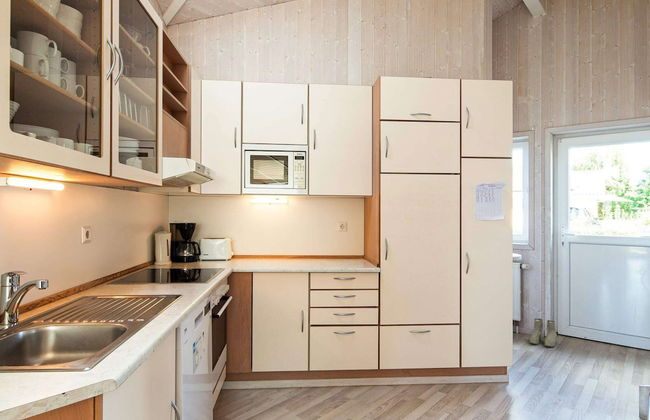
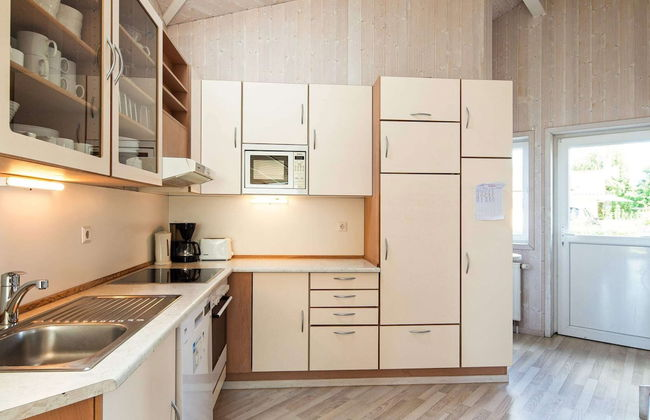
- boots [529,318,558,348]
